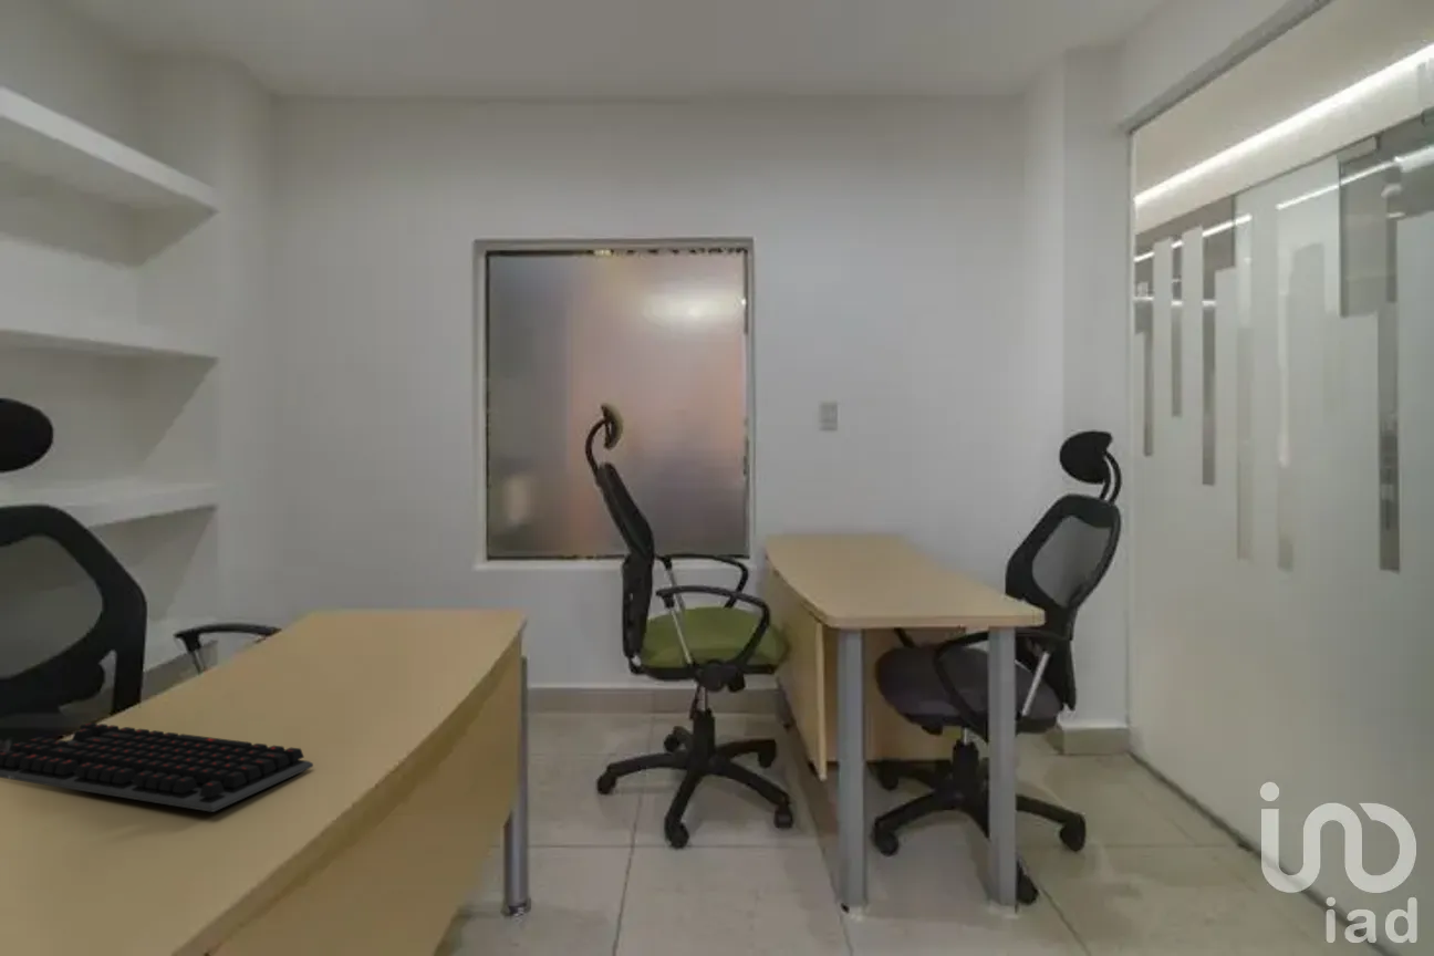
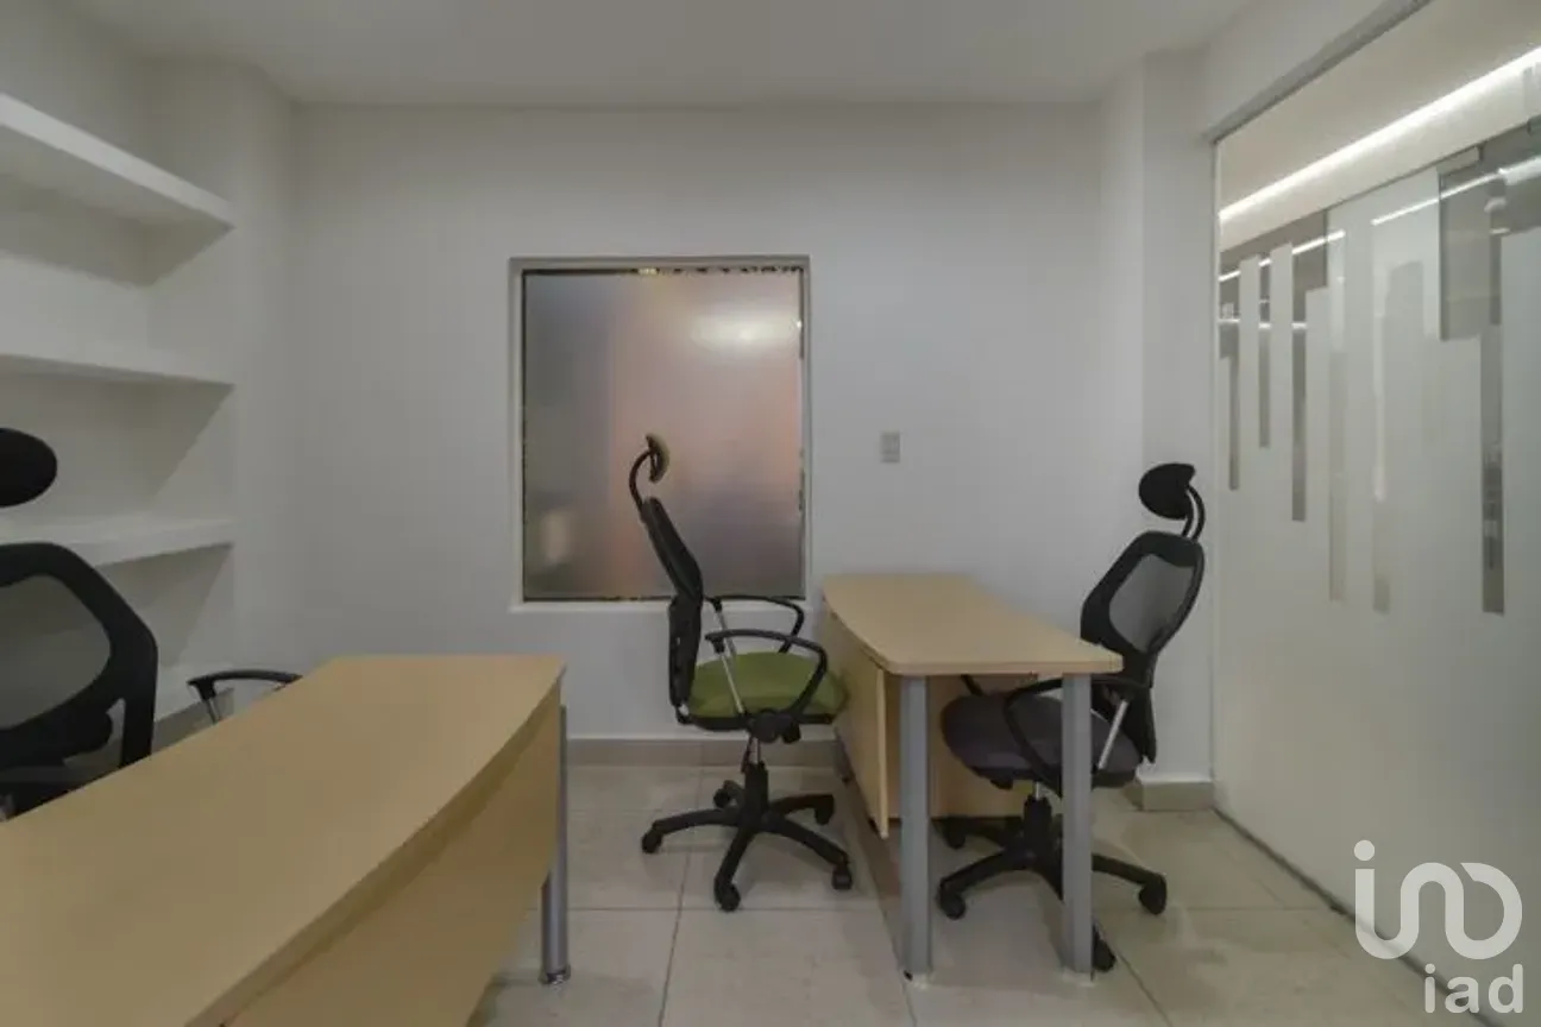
- computer keyboard [0,721,314,813]
